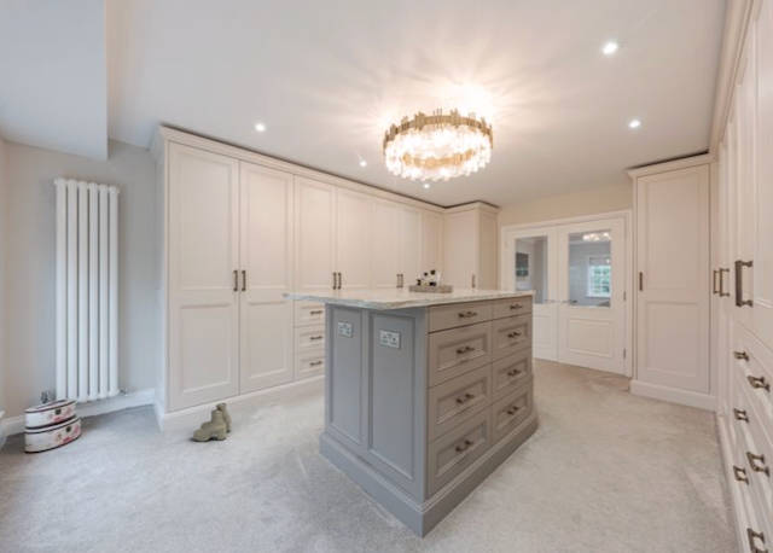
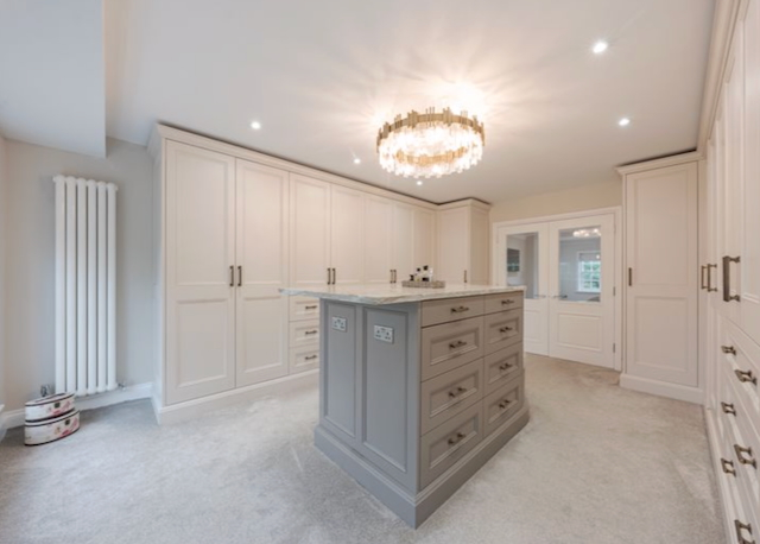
- boots [192,402,233,443]
